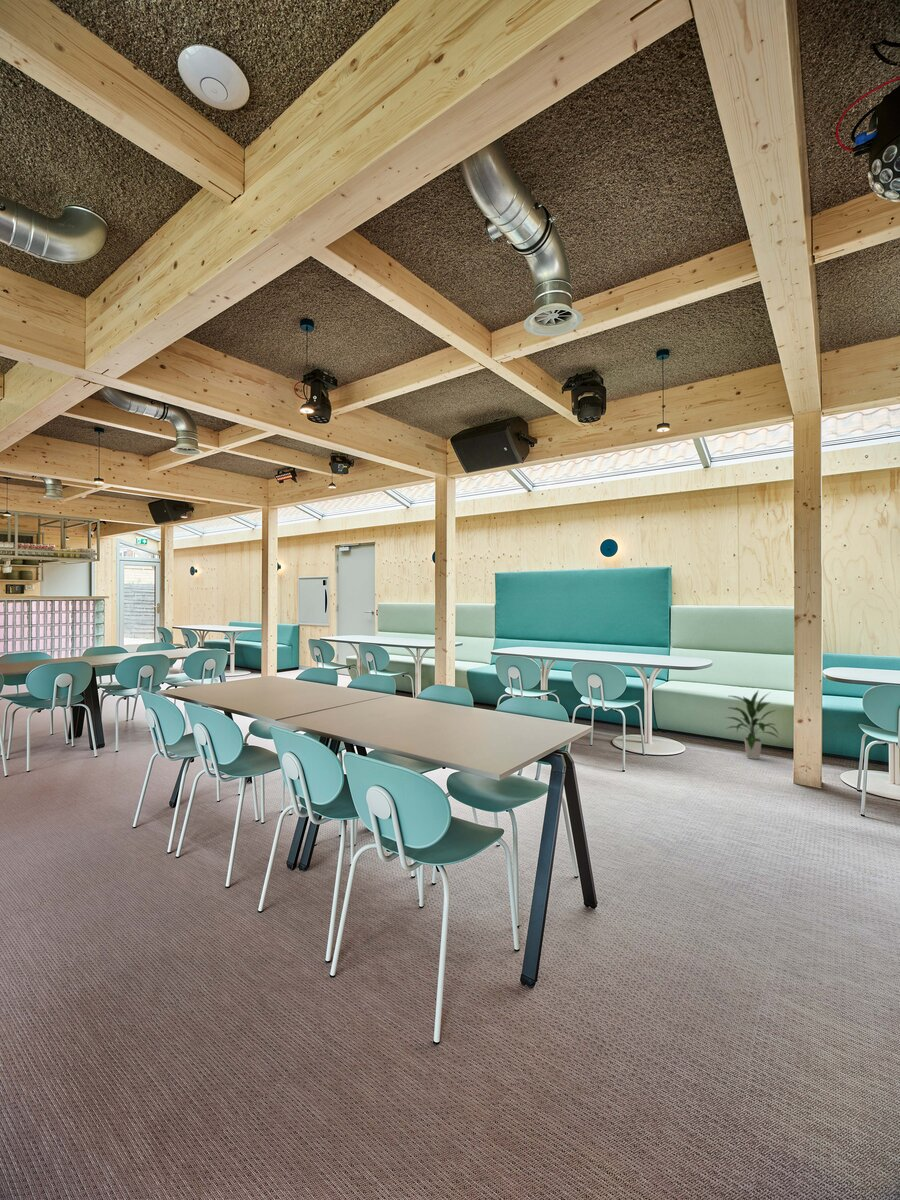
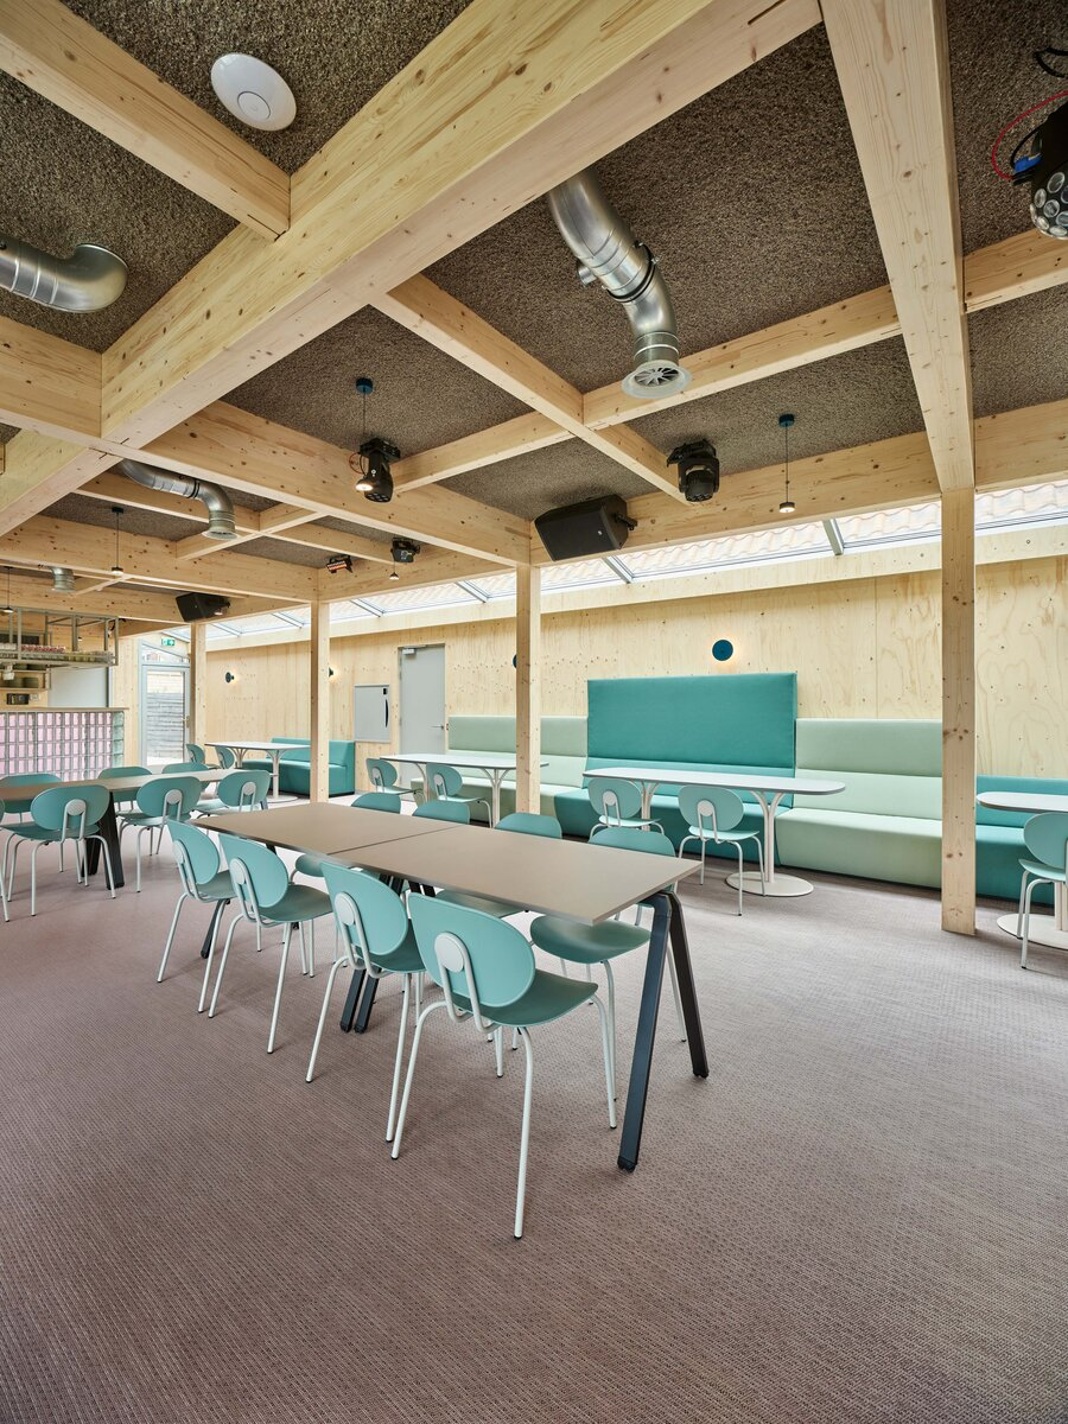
- indoor plant [725,690,780,760]
